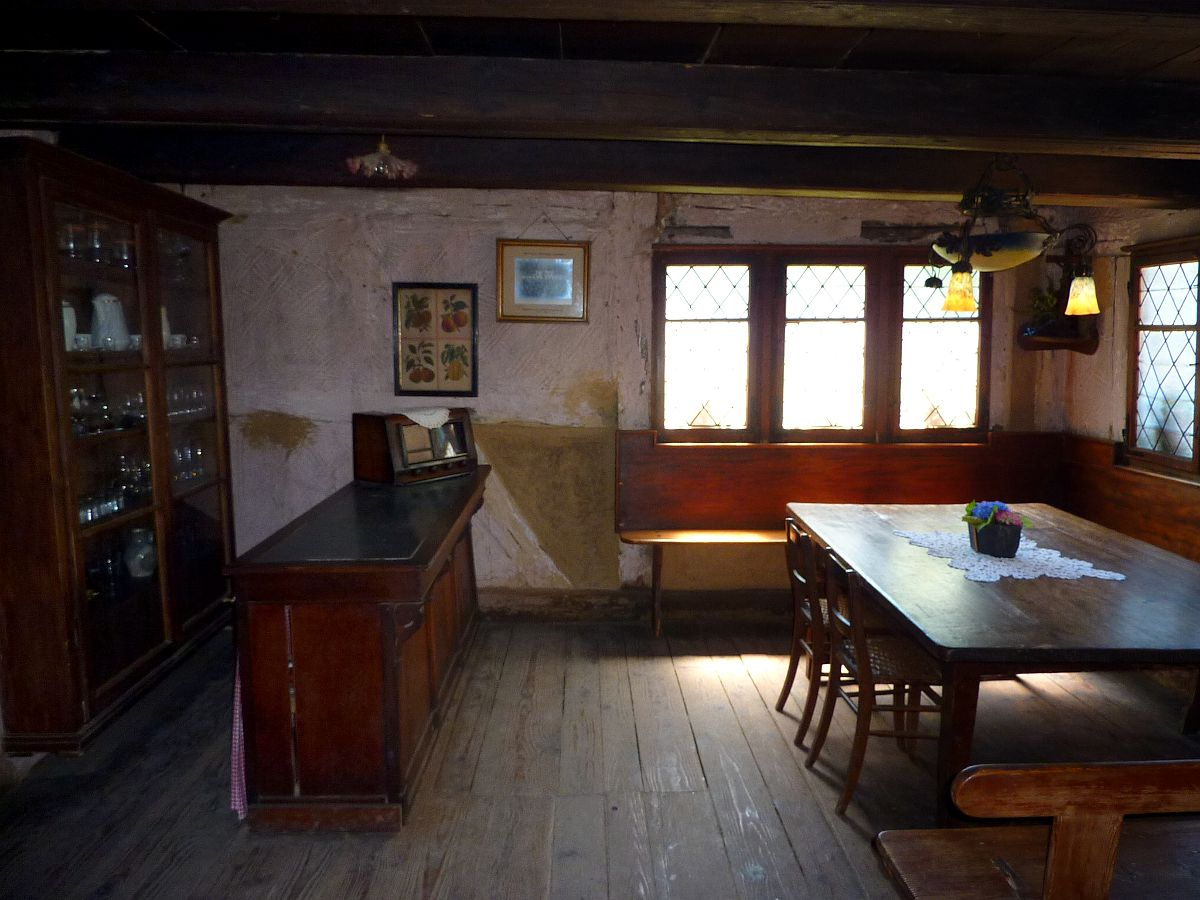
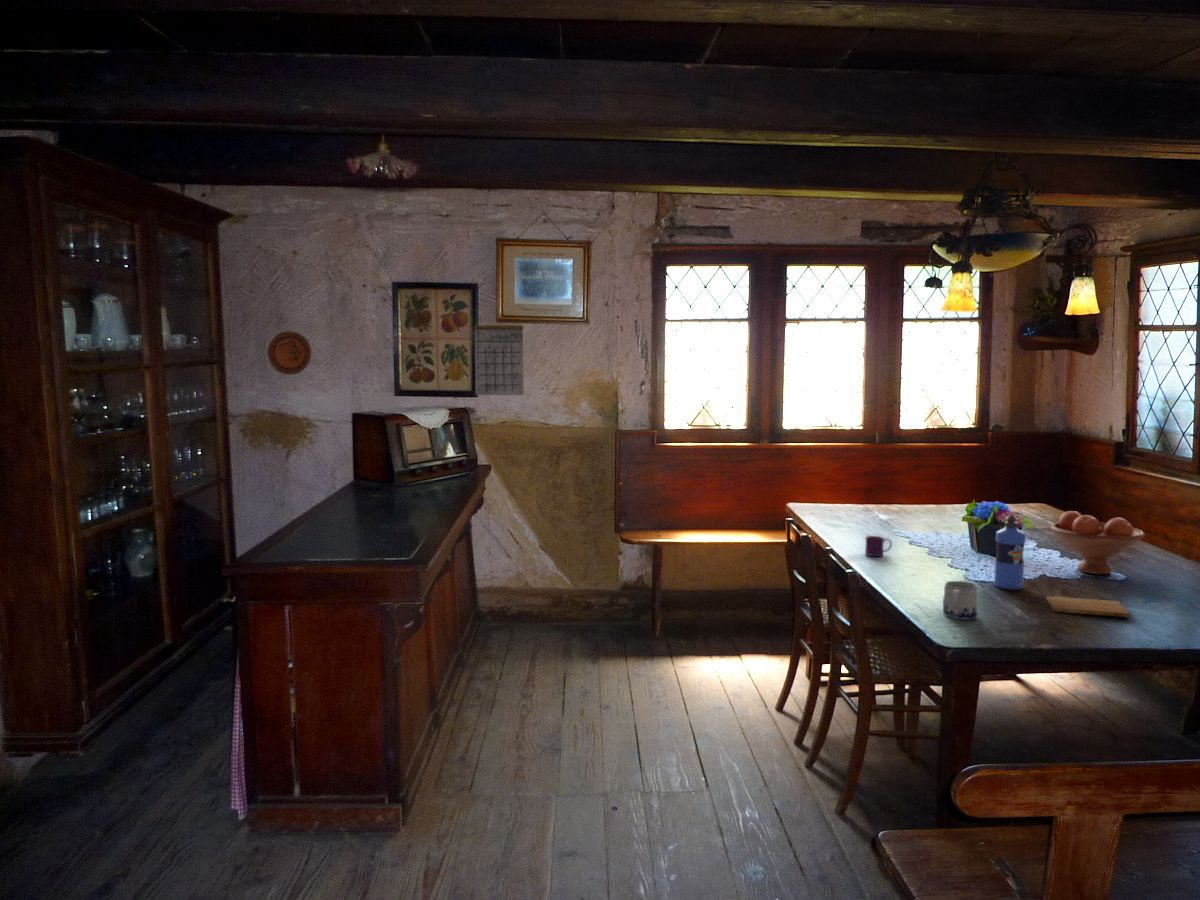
+ mug [864,535,893,557]
+ calendar [473,308,525,396]
+ cutting board [1045,595,1131,618]
+ water bottle [993,514,1027,591]
+ fruit bowl [1050,510,1146,575]
+ decorative plate [267,330,312,376]
+ mug [942,580,979,621]
